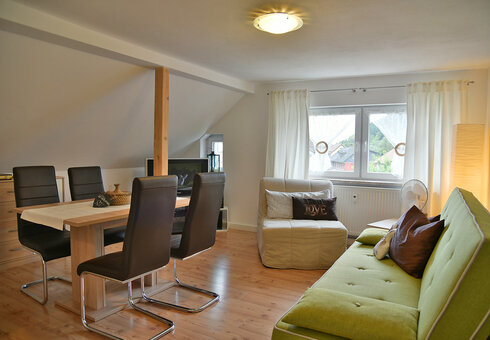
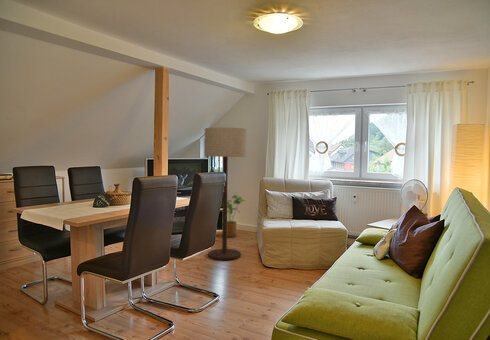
+ floor lamp [204,126,248,261]
+ house plant [221,194,246,238]
